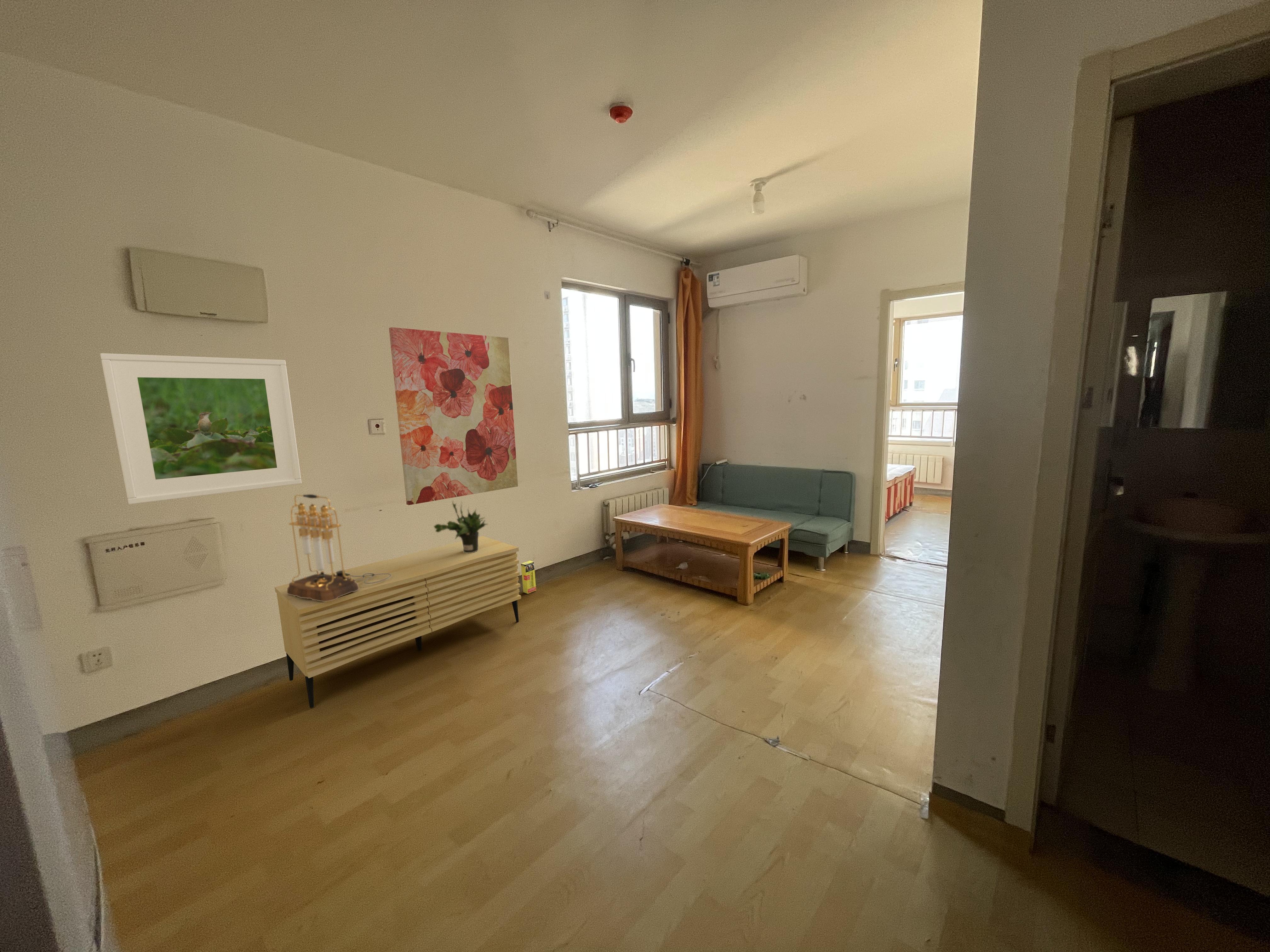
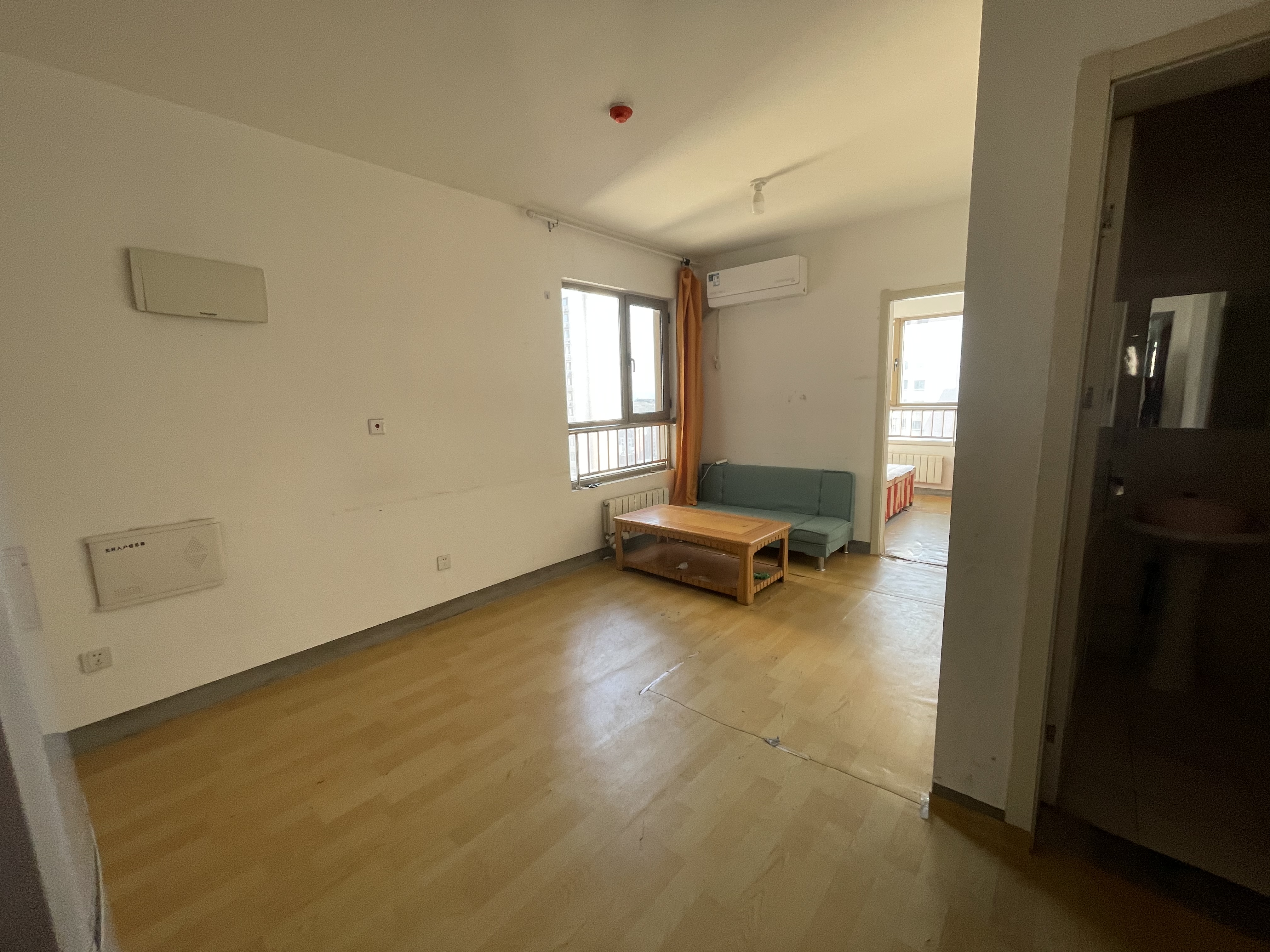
- table lamp [287,494,391,602]
- box [521,560,536,594]
- sideboard [274,536,522,708]
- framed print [100,353,302,505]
- wall art [389,327,518,505]
- potted plant [433,500,489,553]
